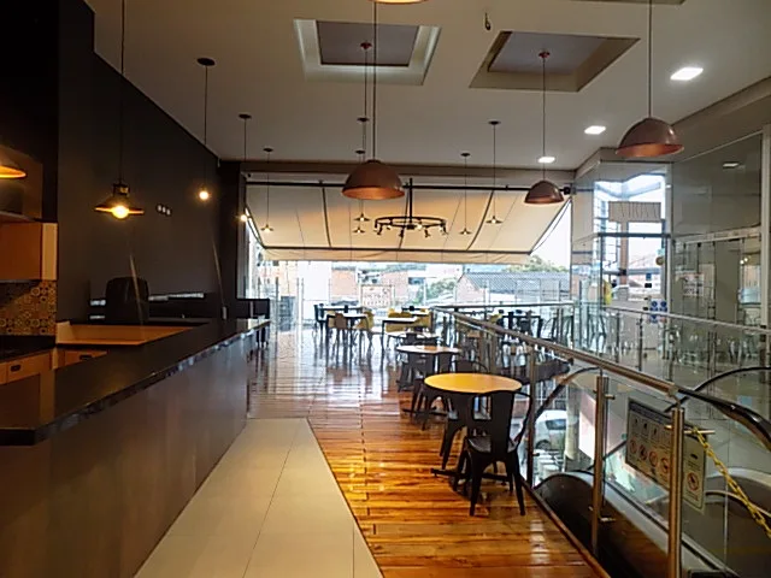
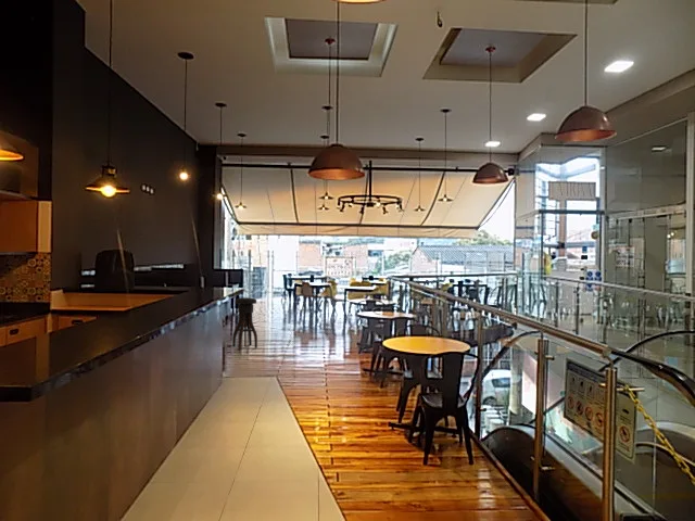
+ stool [231,296,258,350]
